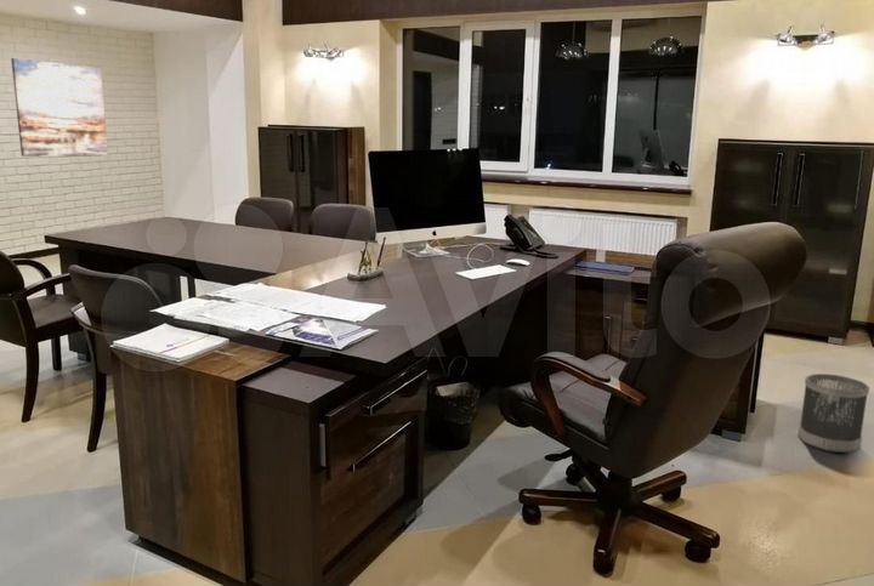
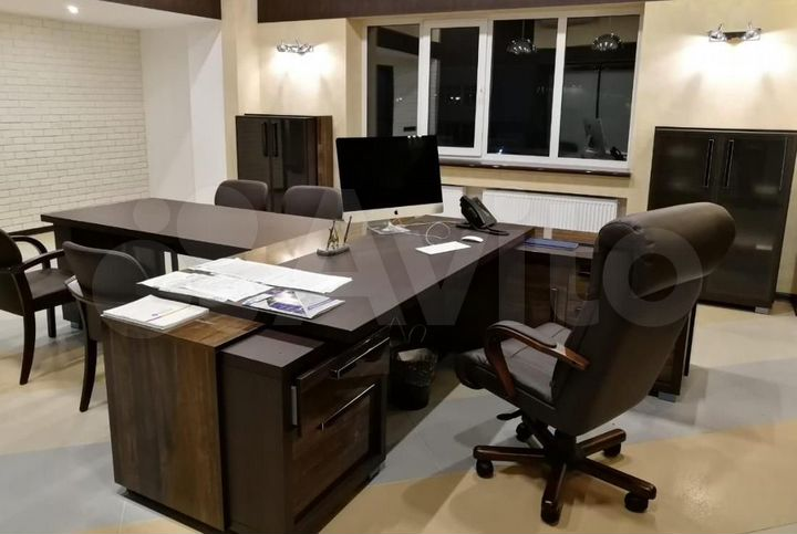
- wall art [10,57,109,158]
- wastebasket [798,372,870,454]
